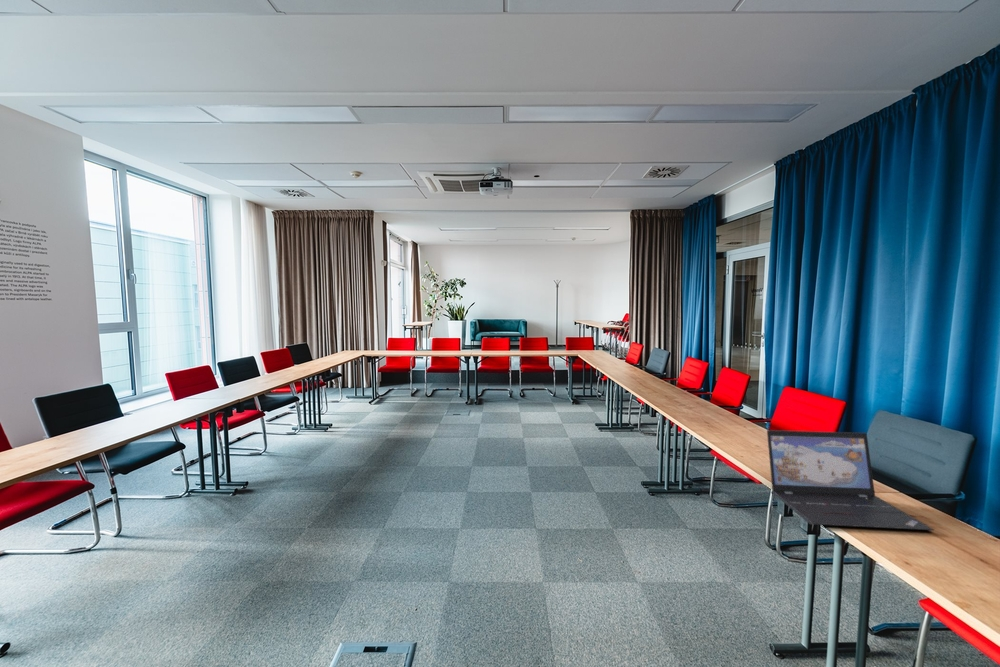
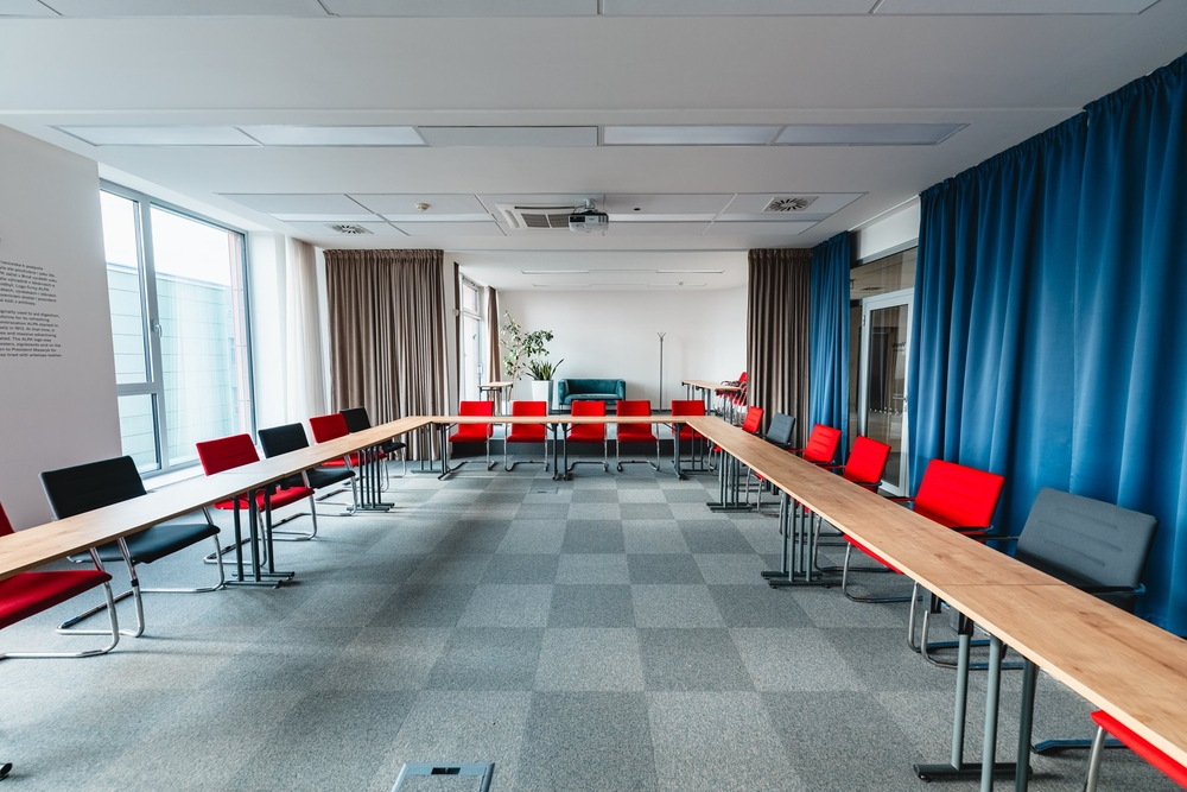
- laptop [766,429,935,531]
